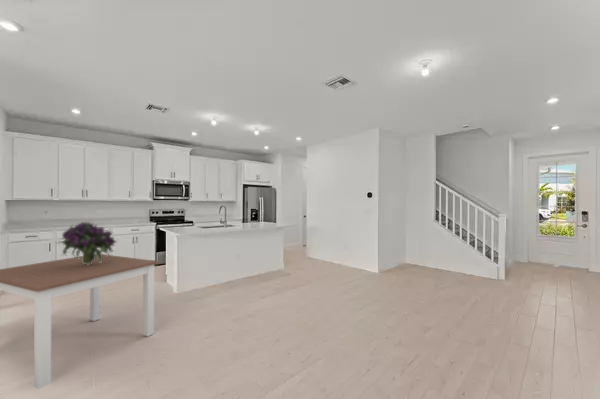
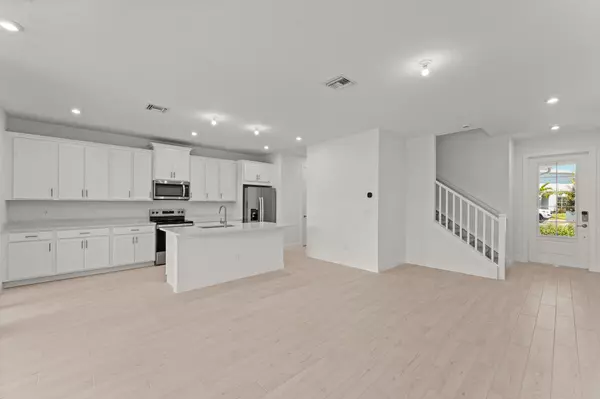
- dining table [0,253,159,390]
- bouquet [54,221,118,265]
